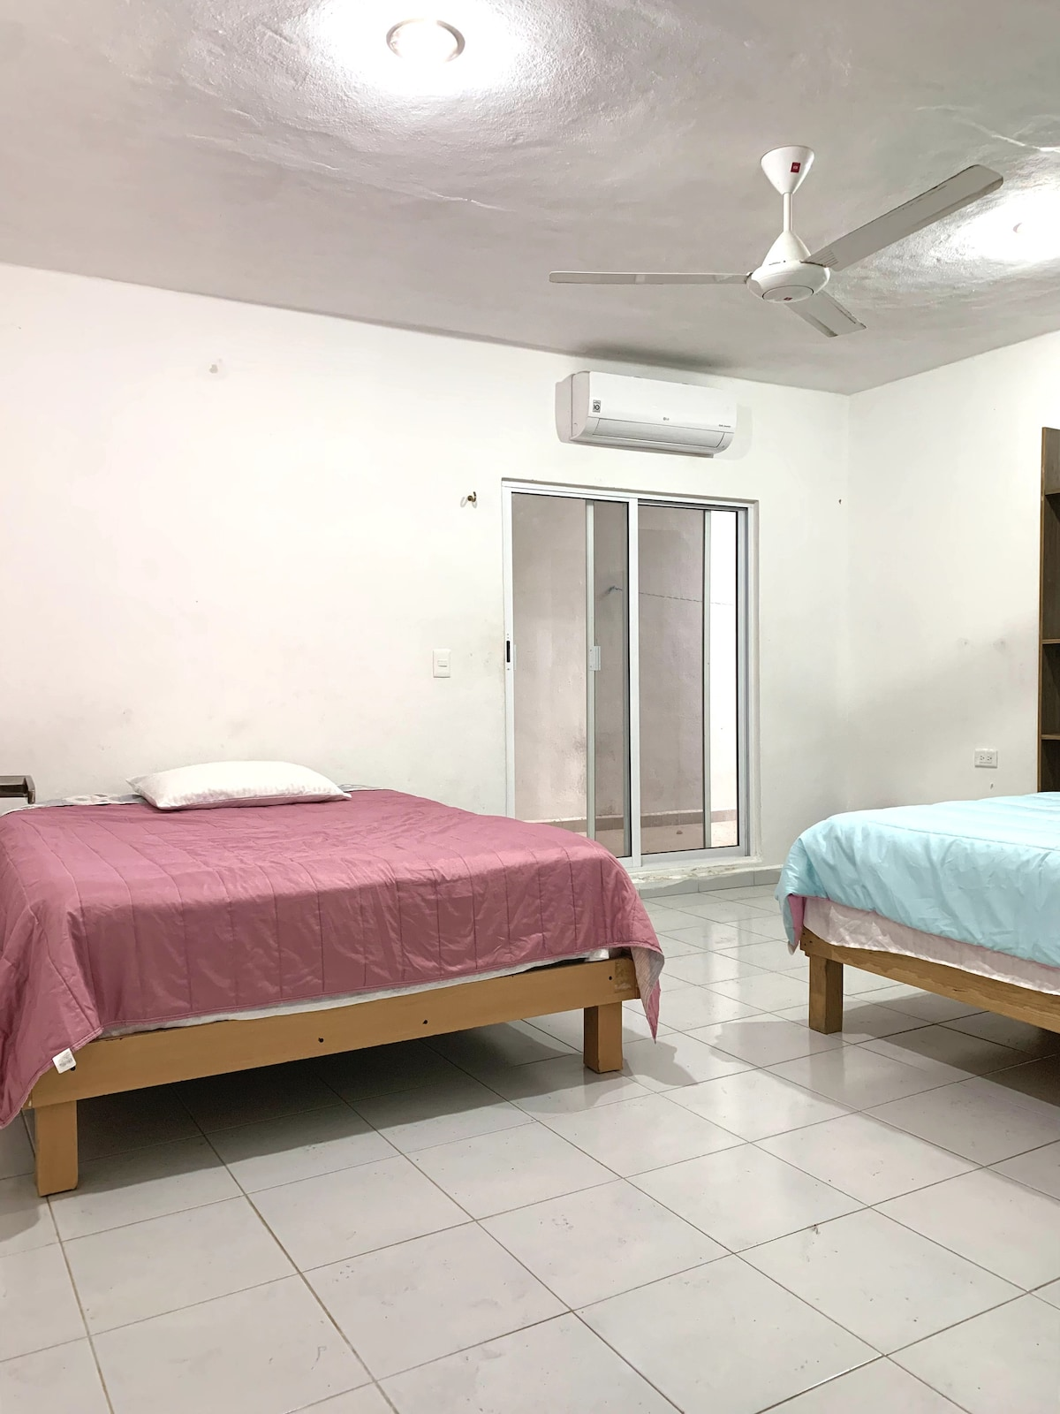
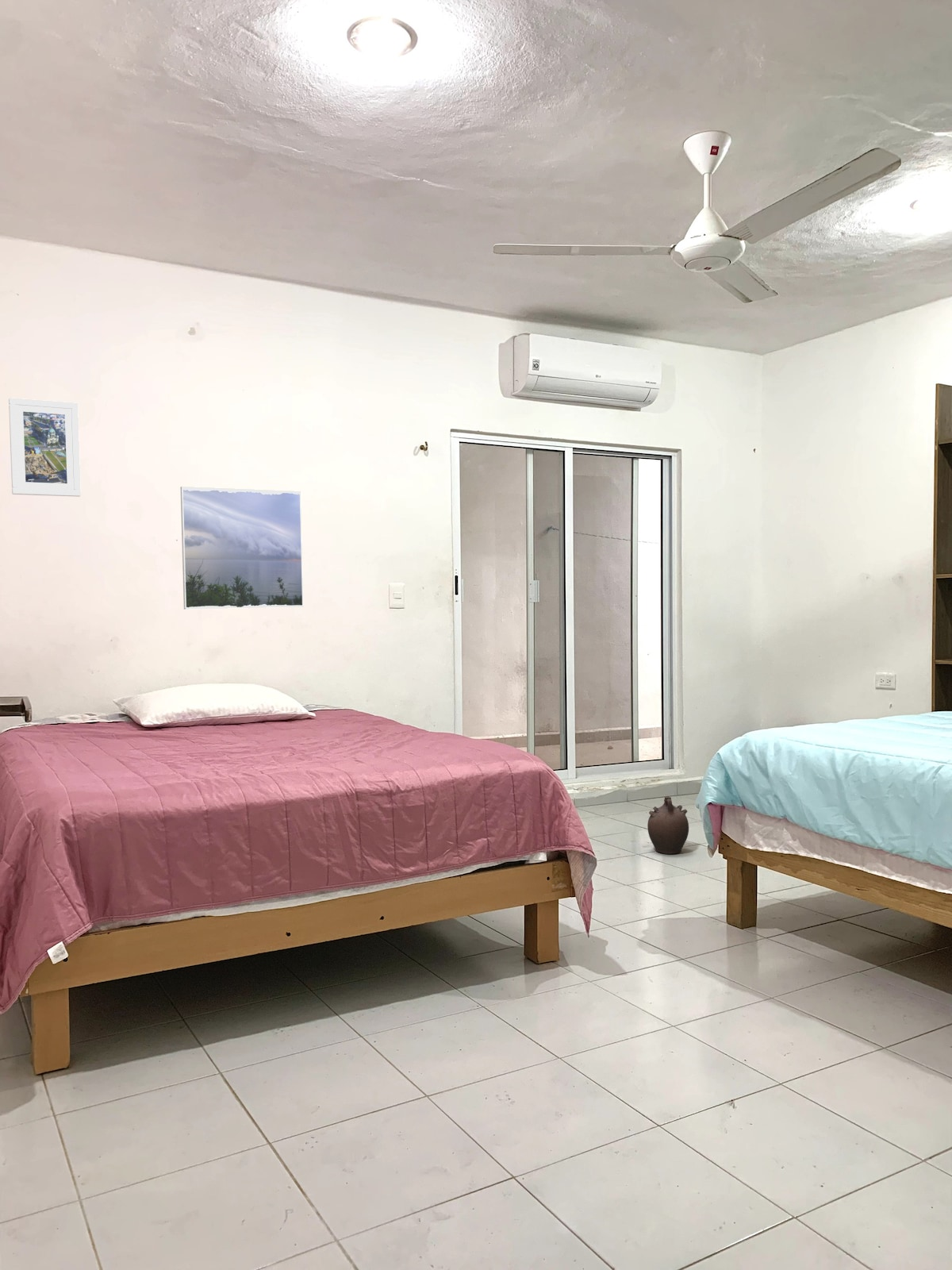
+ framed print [8,397,82,498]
+ ceramic jug [647,795,689,855]
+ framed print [180,486,304,610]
